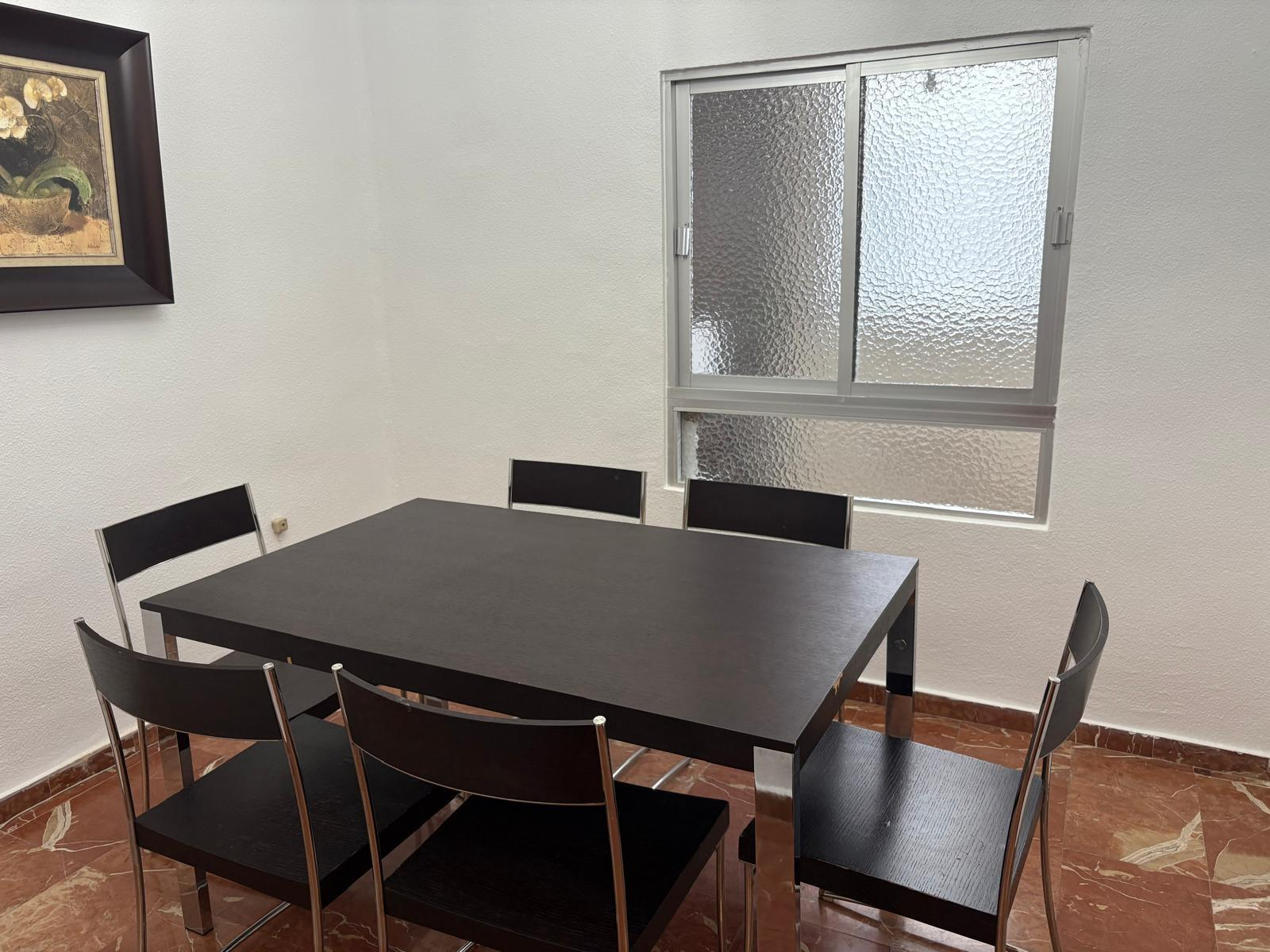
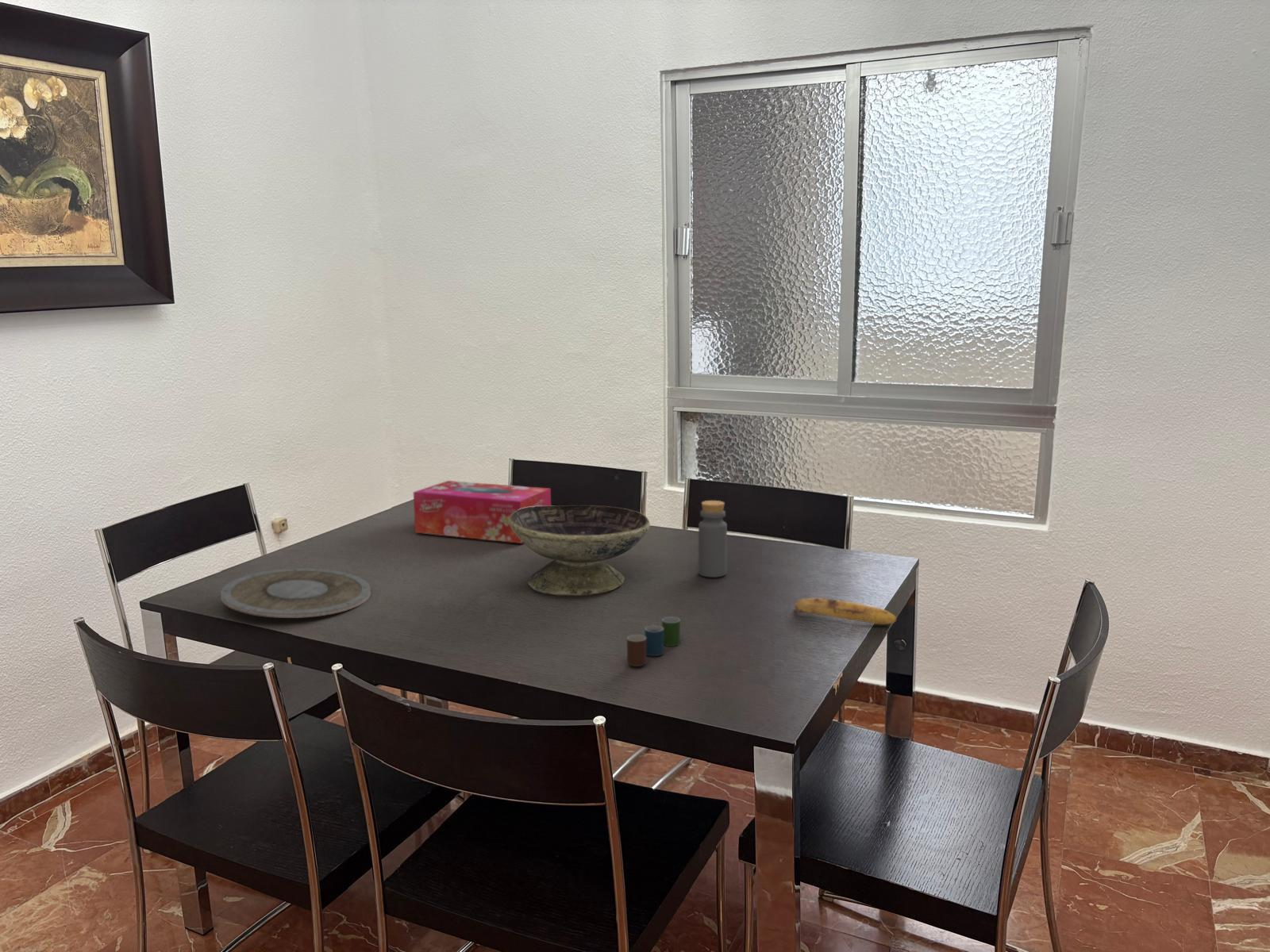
+ bottle [698,500,728,578]
+ banana [793,597,898,625]
+ tissue box [413,480,552,544]
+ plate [220,568,371,619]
+ cup [626,616,681,667]
+ decorative bowl [509,505,651,597]
